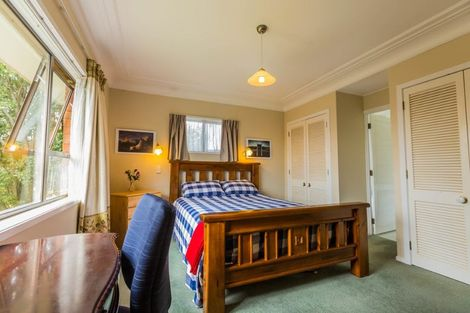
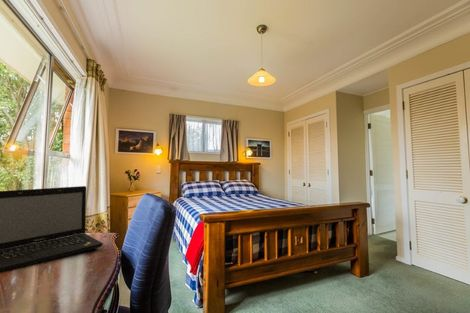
+ laptop [0,185,104,273]
